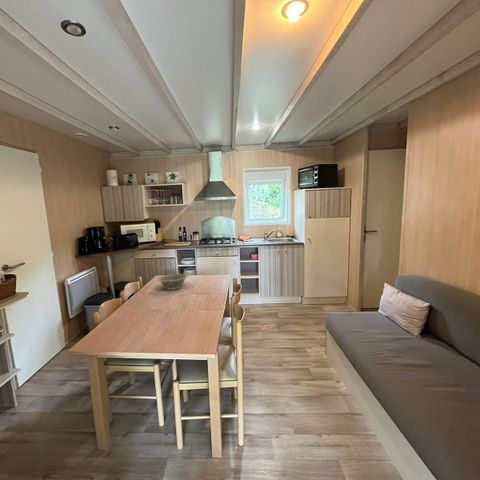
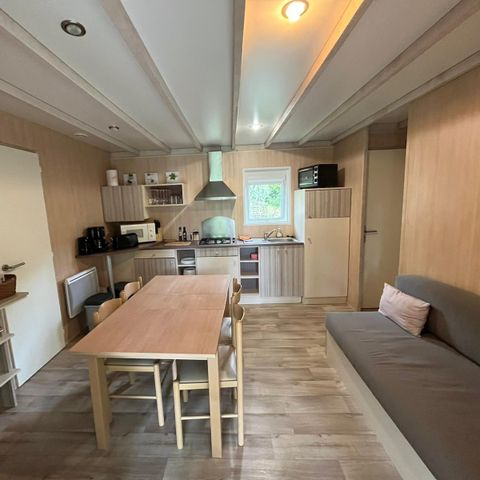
- decorative bowl [157,273,188,291]
